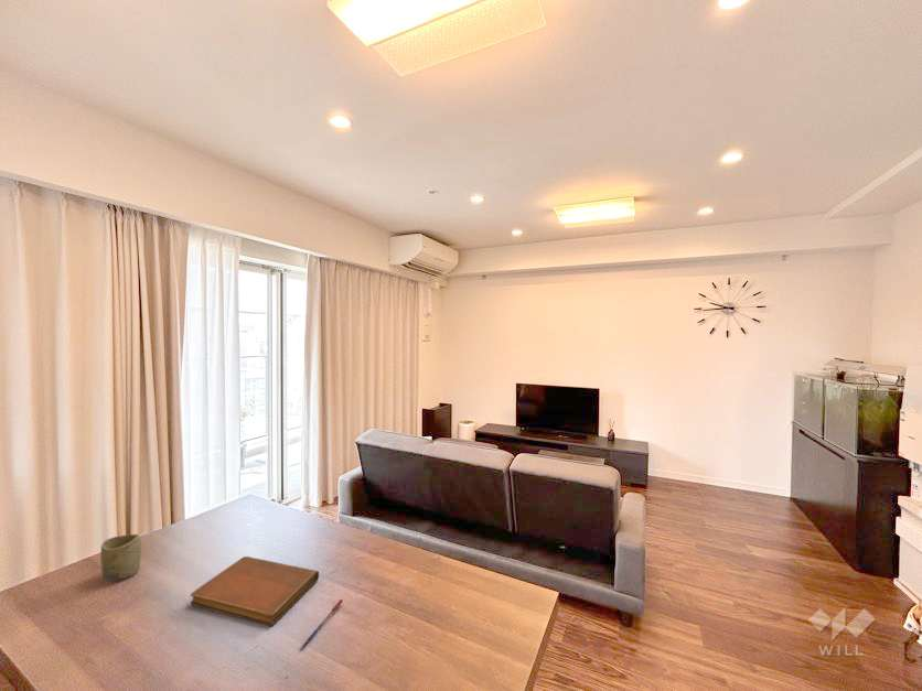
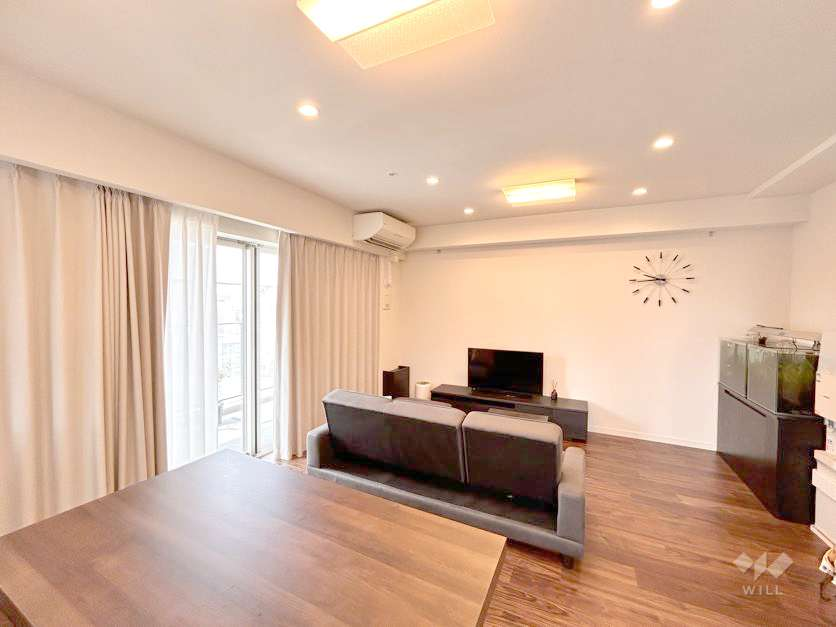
- cup [99,533,142,582]
- notebook [190,555,320,627]
- pen [298,598,344,651]
